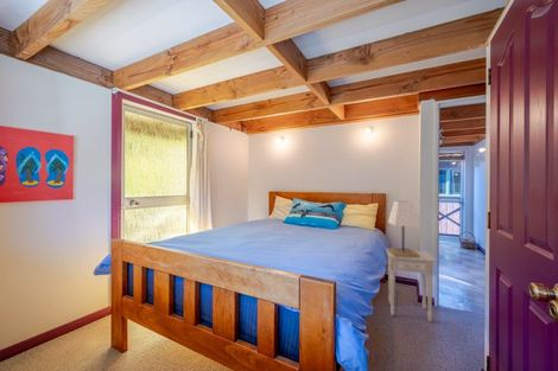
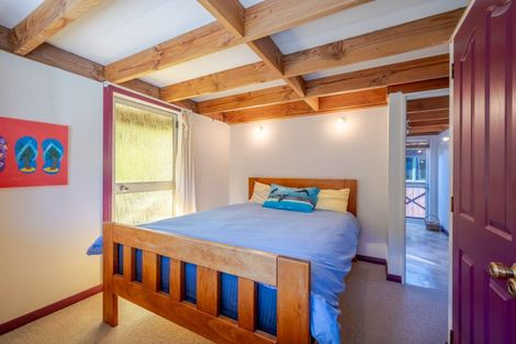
- nightstand [385,248,437,322]
- lamp [387,200,421,257]
